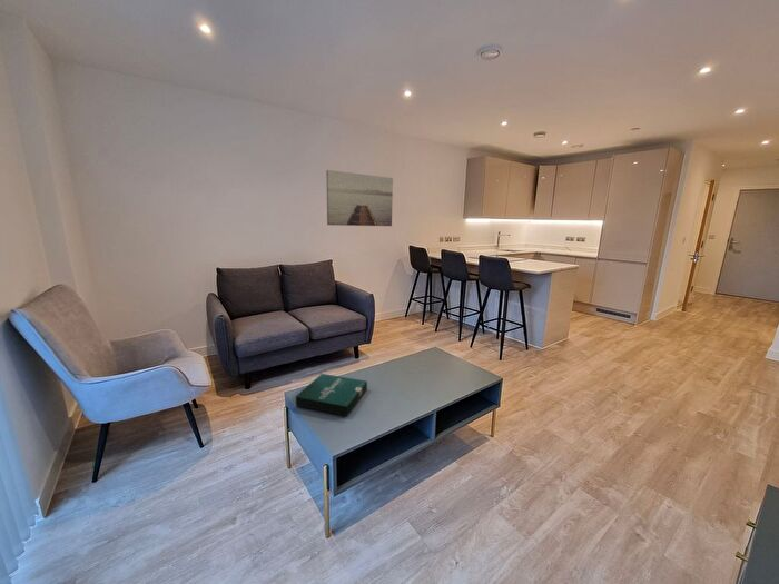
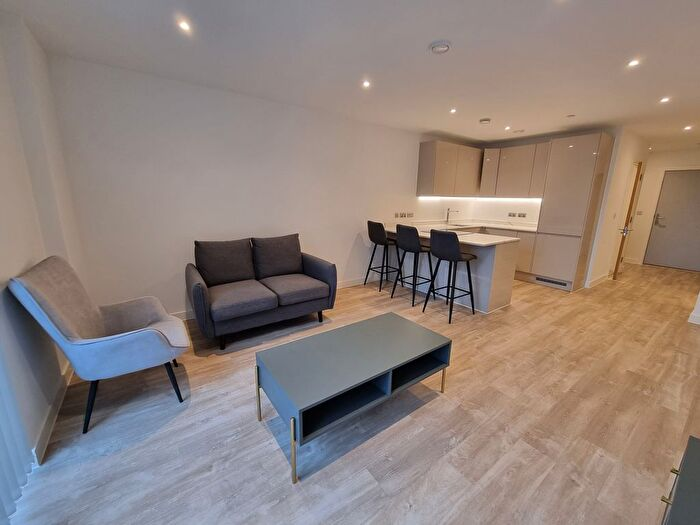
- pizza box [295,373,368,417]
- wall art [325,169,394,227]
